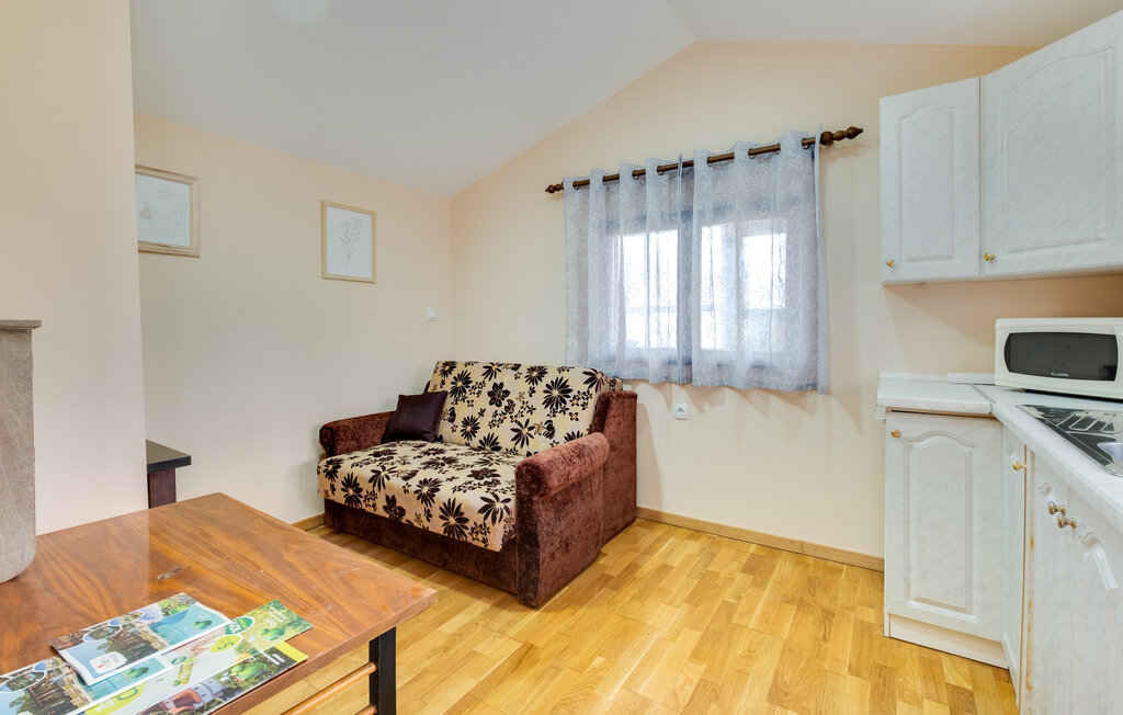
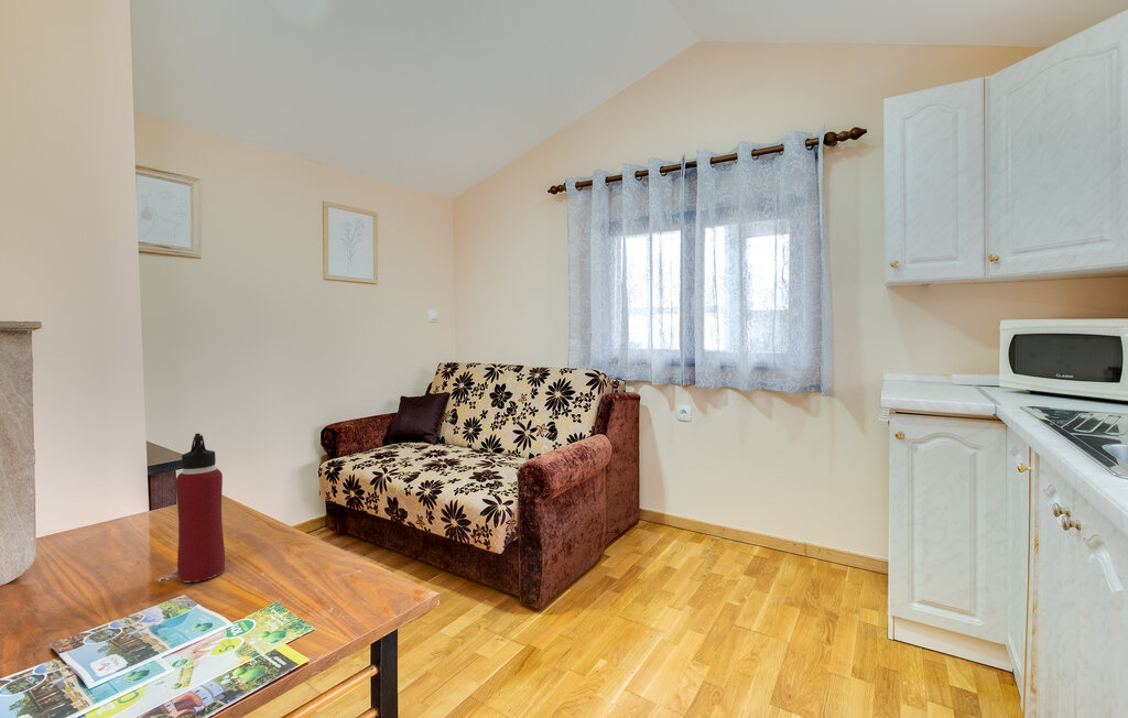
+ water bottle [174,432,226,584]
